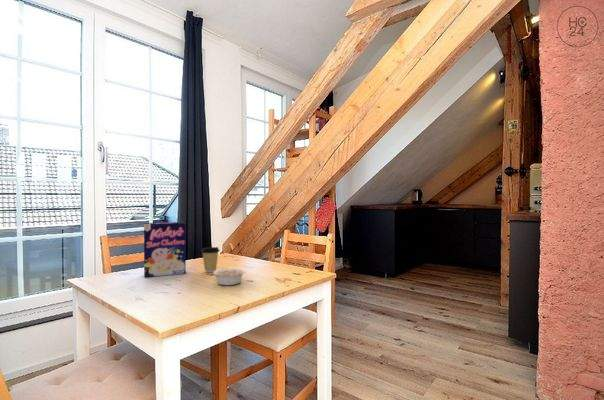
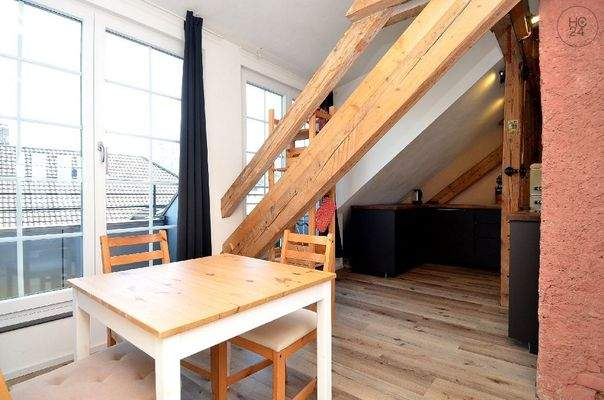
- coffee cup [200,246,220,273]
- cereal box [143,221,187,278]
- legume [212,268,247,286]
